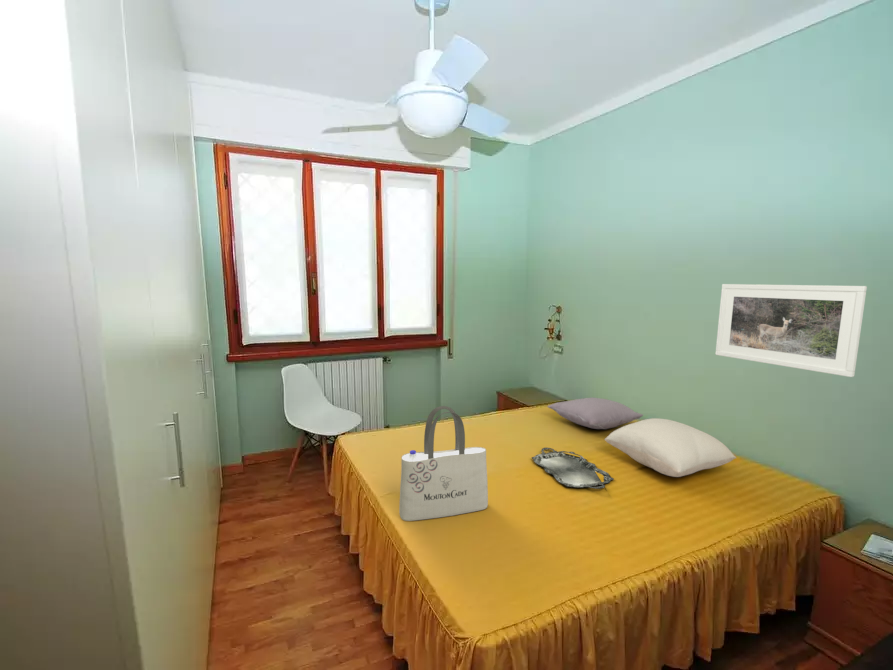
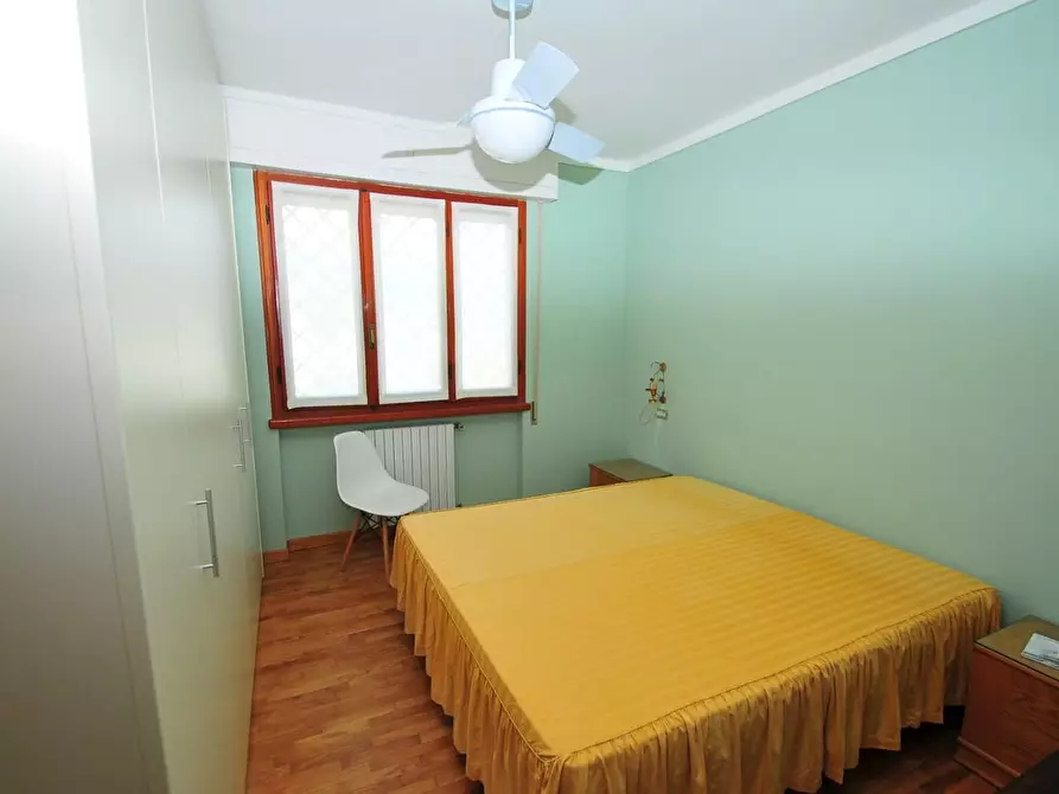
- pillow [604,417,737,478]
- tote bag [398,405,489,522]
- pillow [546,396,644,430]
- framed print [715,283,868,378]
- serving tray [531,447,615,490]
